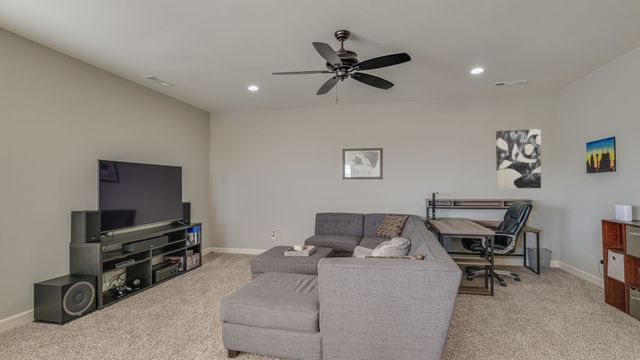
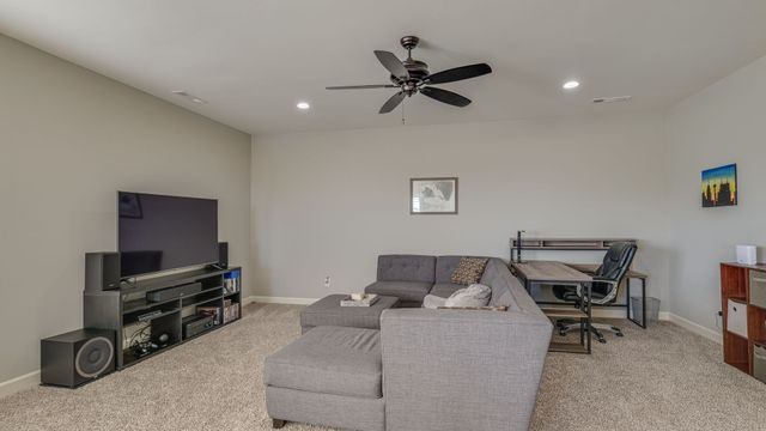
- wall art [495,128,542,189]
